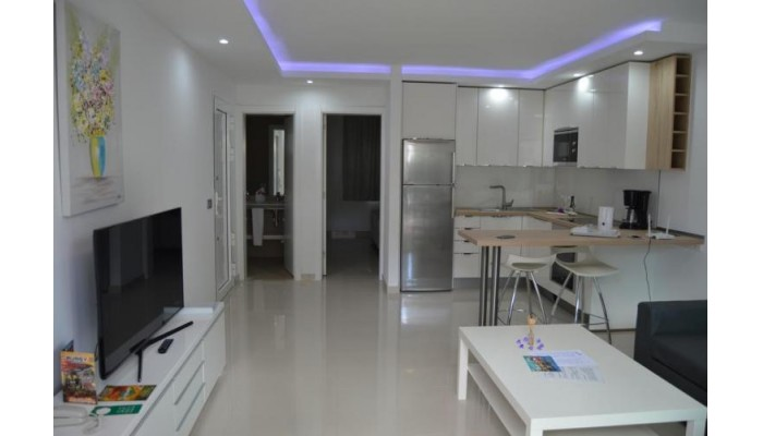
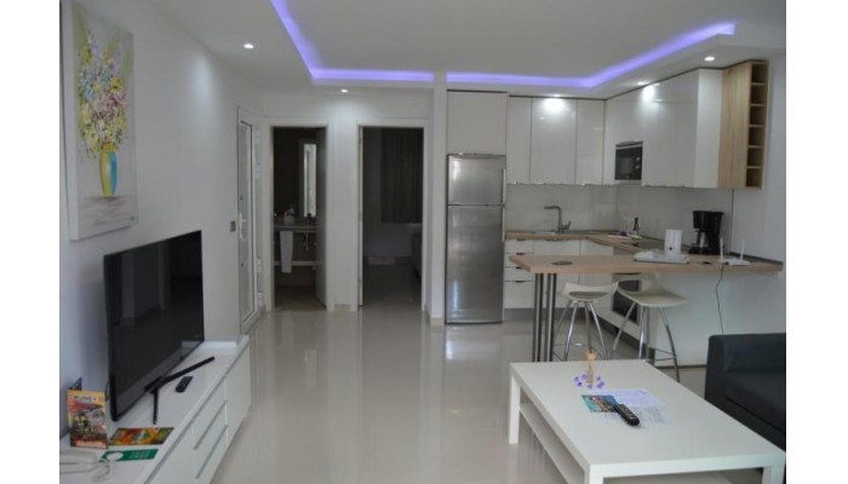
+ remote control [612,403,641,426]
